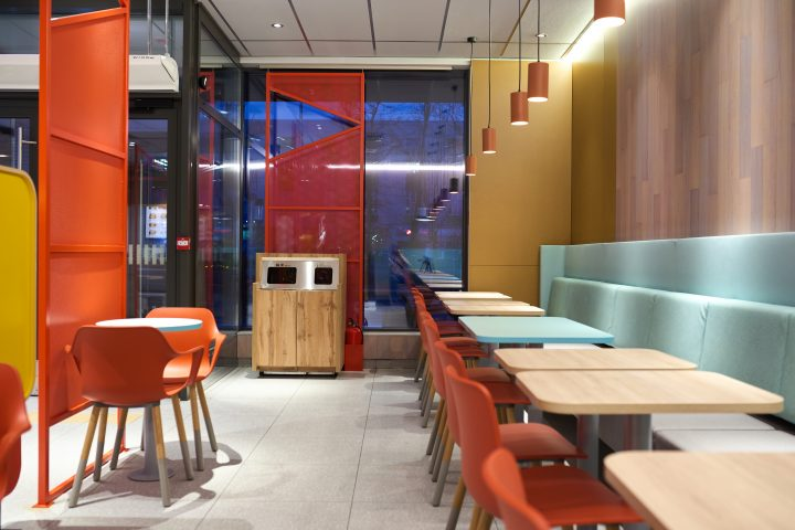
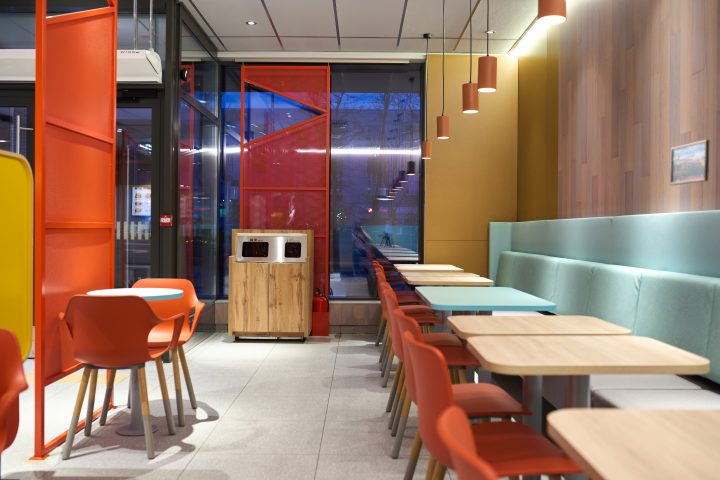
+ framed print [669,139,710,186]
